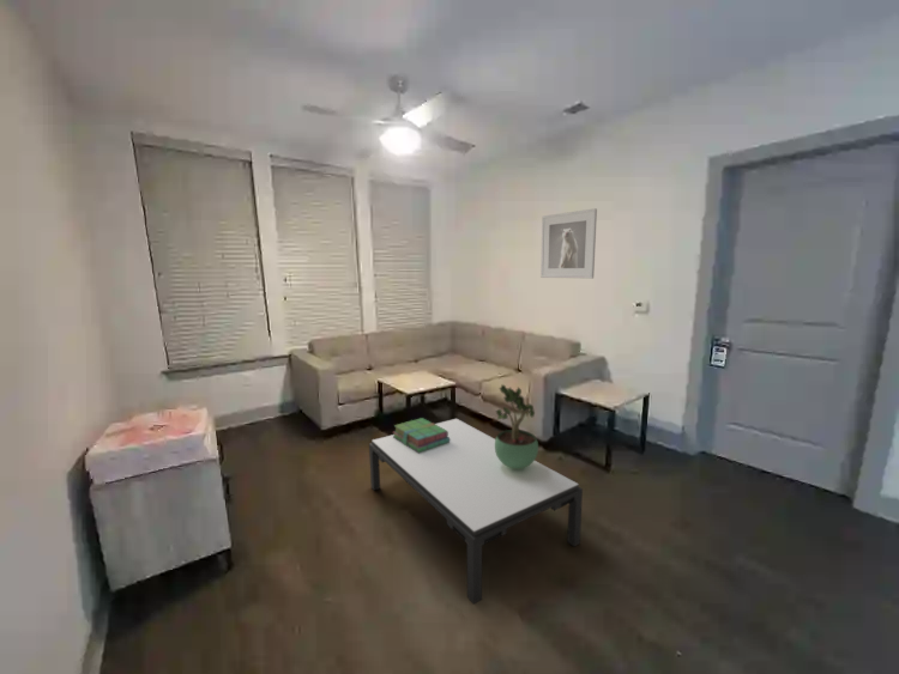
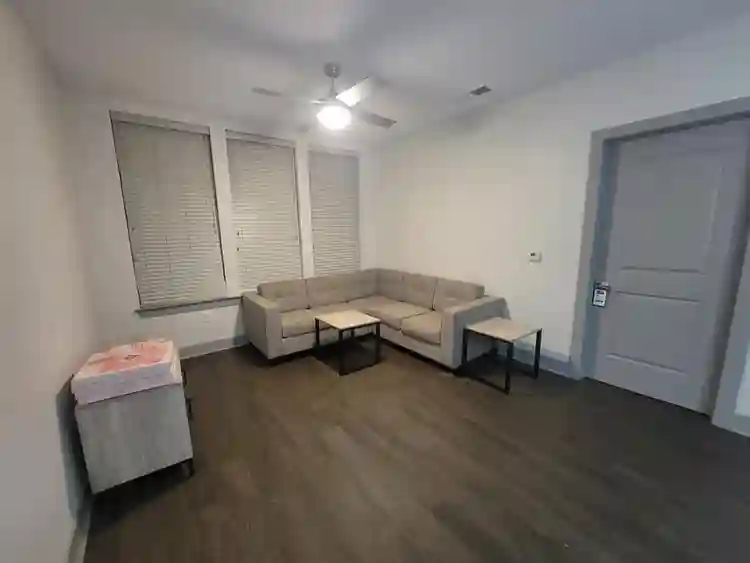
- stack of books [392,417,450,454]
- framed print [539,207,598,280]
- coffee table [368,418,584,605]
- potted plant [494,383,539,469]
